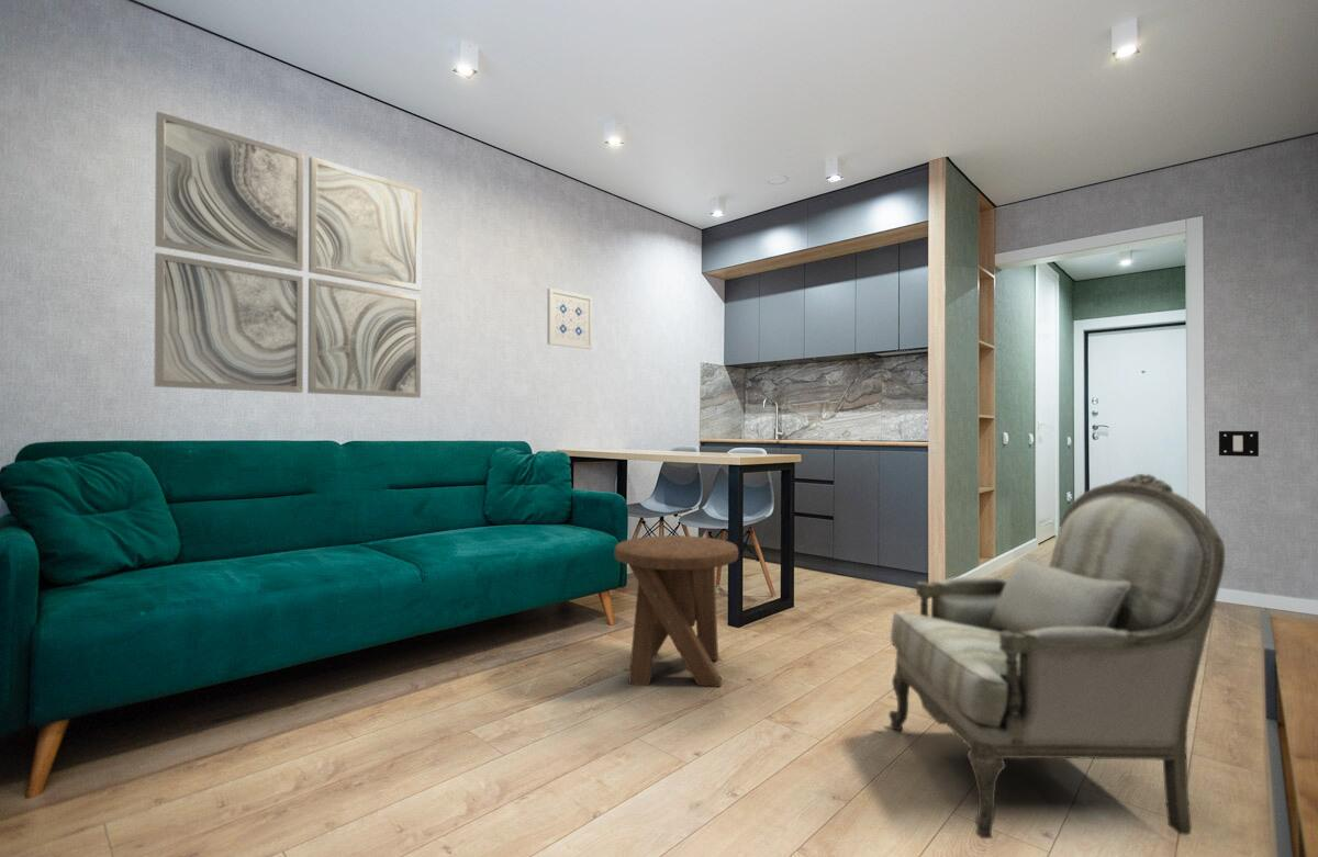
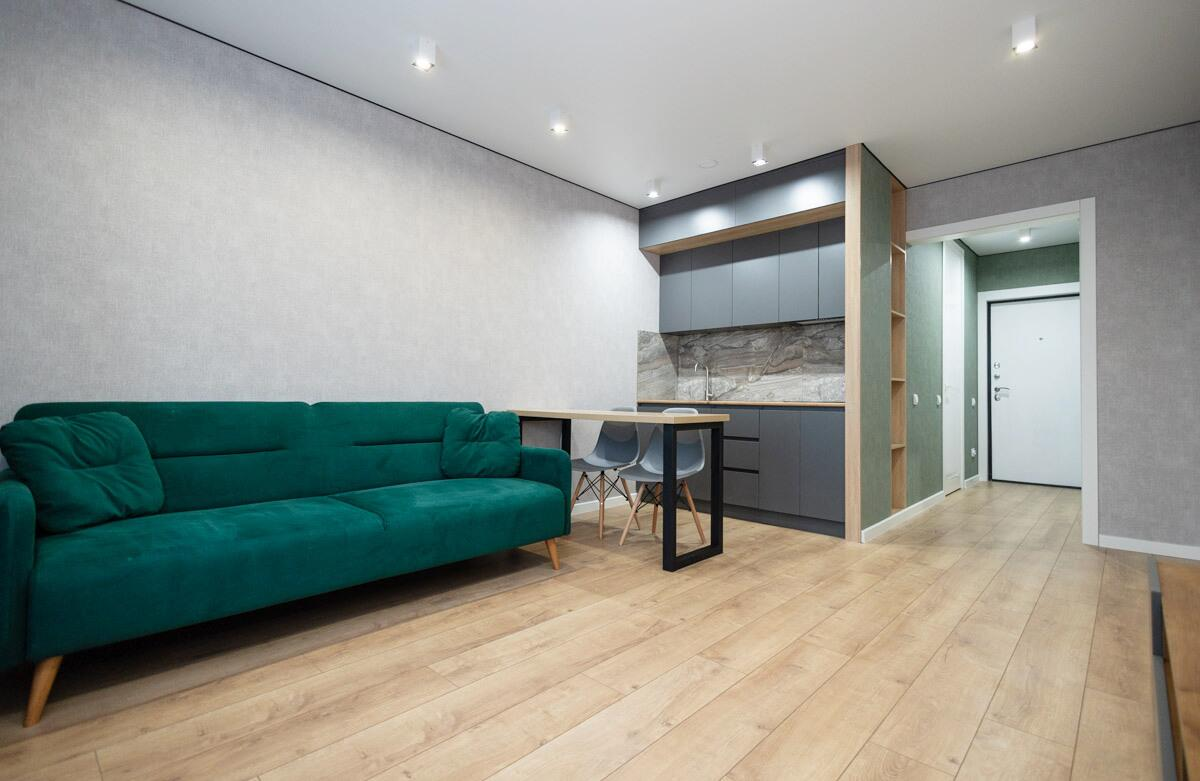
- wall art [546,287,593,350]
- music stool [613,534,739,688]
- light switch [1218,430,1260,458]
- armchair [887,473,1226,839]
- wall art [153,111,422,398]
